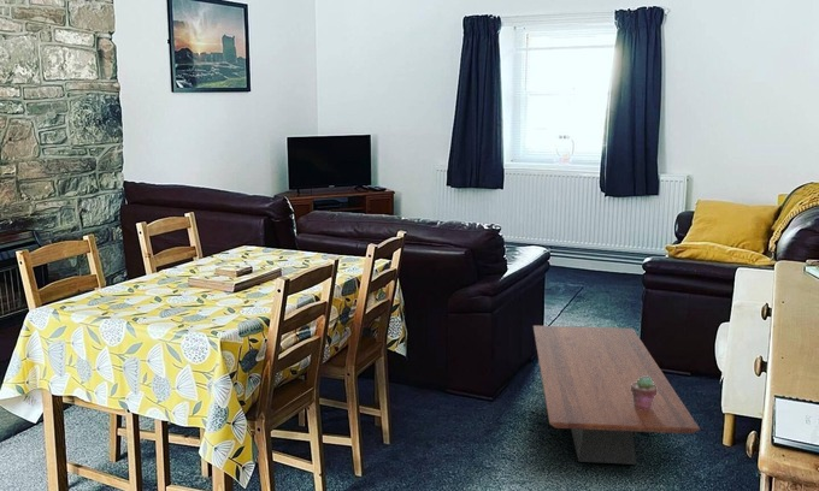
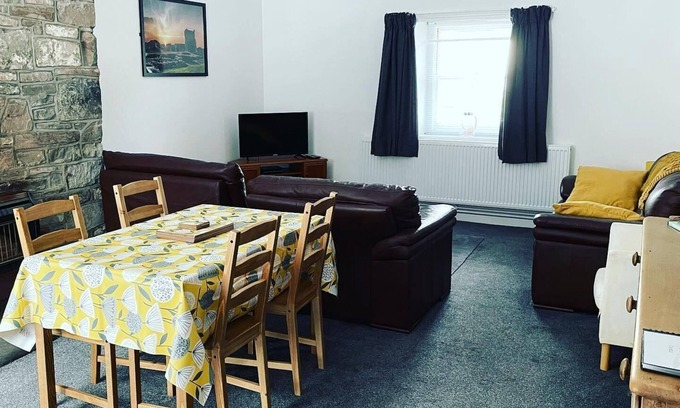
- coffee table [532,325,701,466]
- potted succulent [631,377,656,410]
